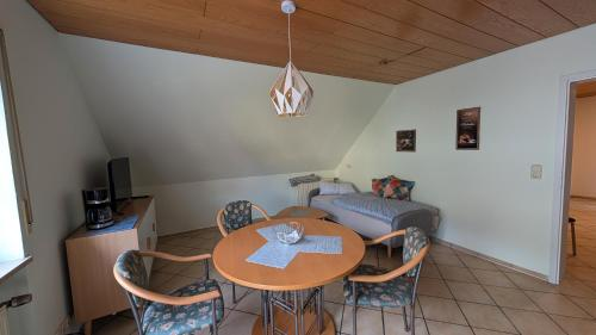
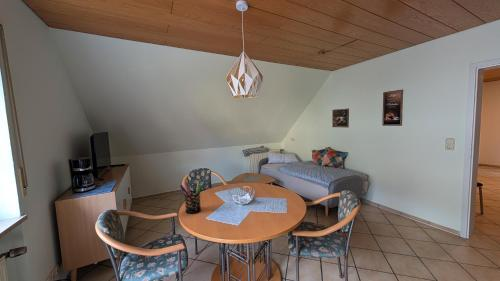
+ pen holder [179,180,203,215]
